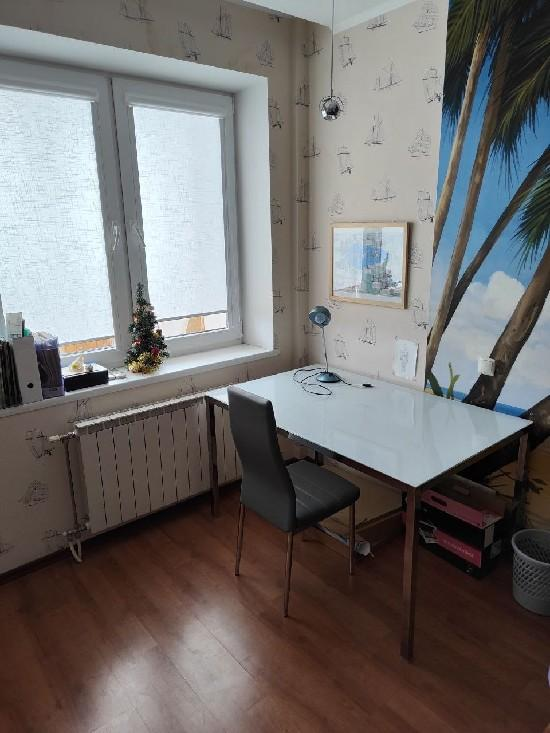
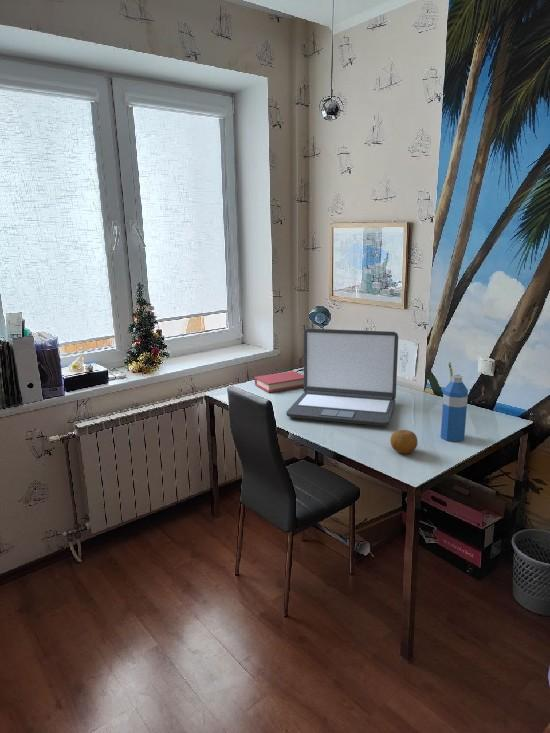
+ water bottle [440,374,469,443]
+ laptop [285,328,399,427]
+ fruit [389,429,419,455]
+ book [254,370,304,393]
